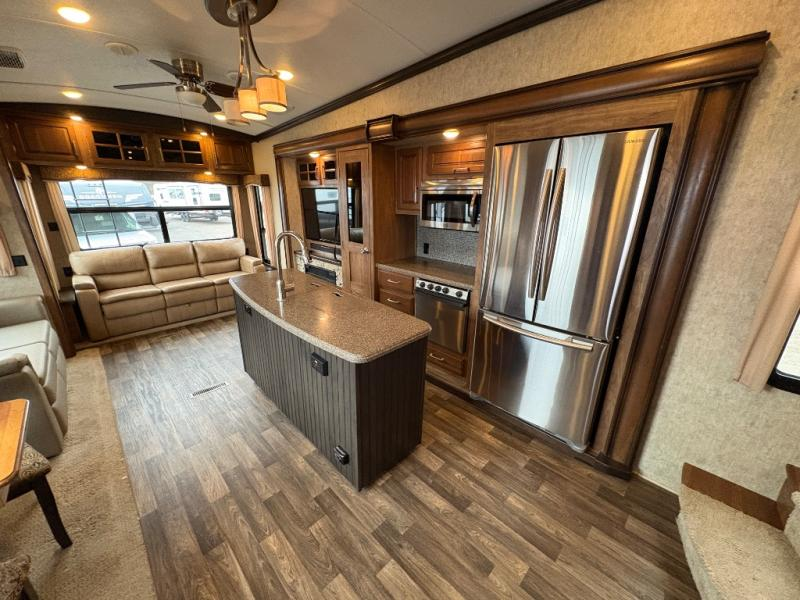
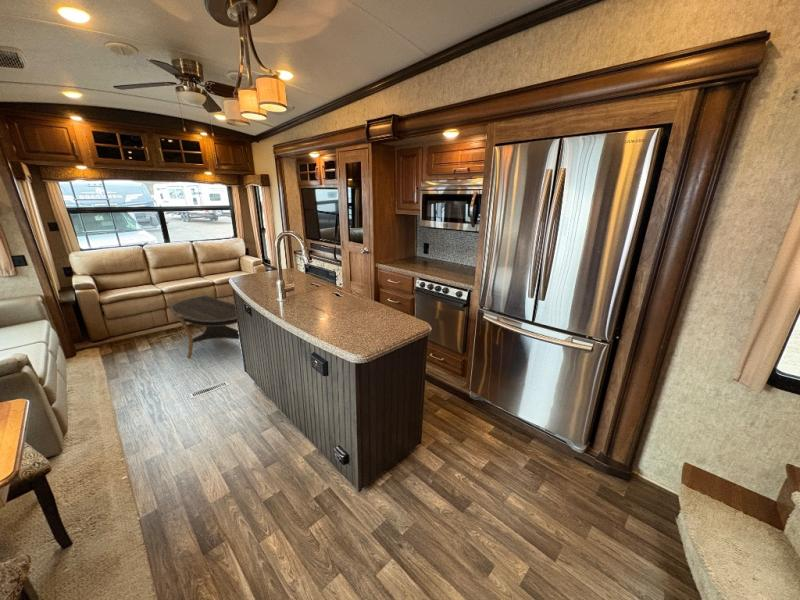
+ coffee table [168,294,240,359]
